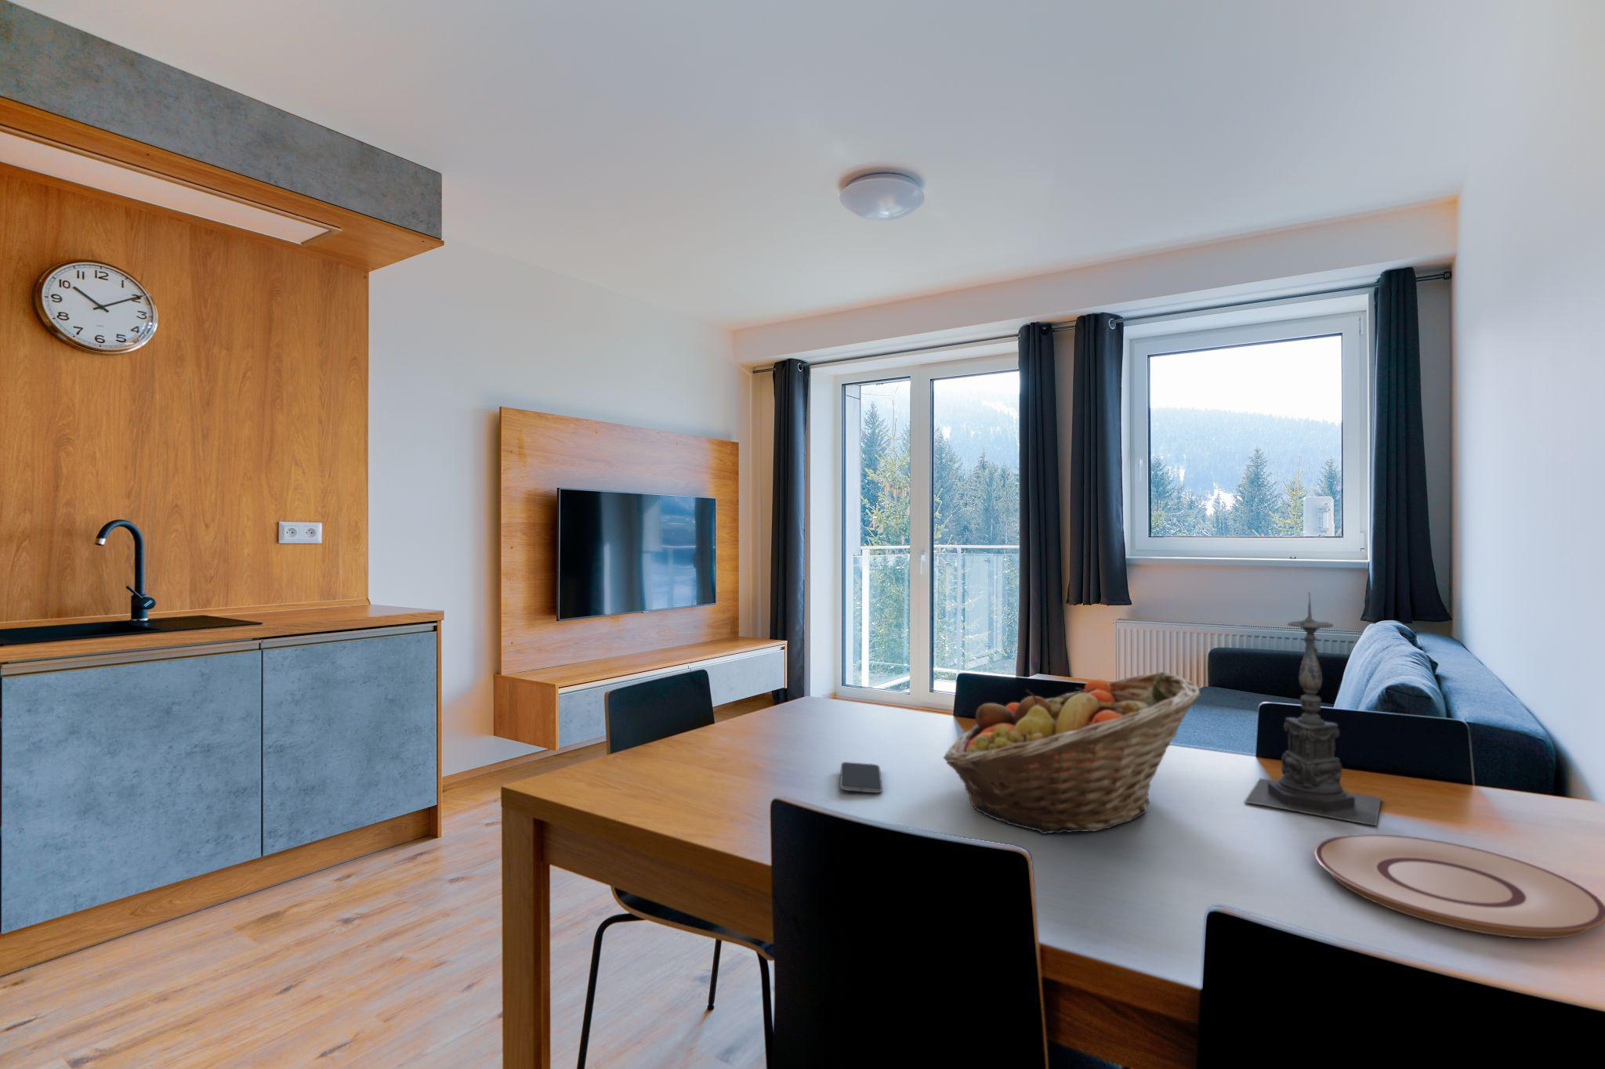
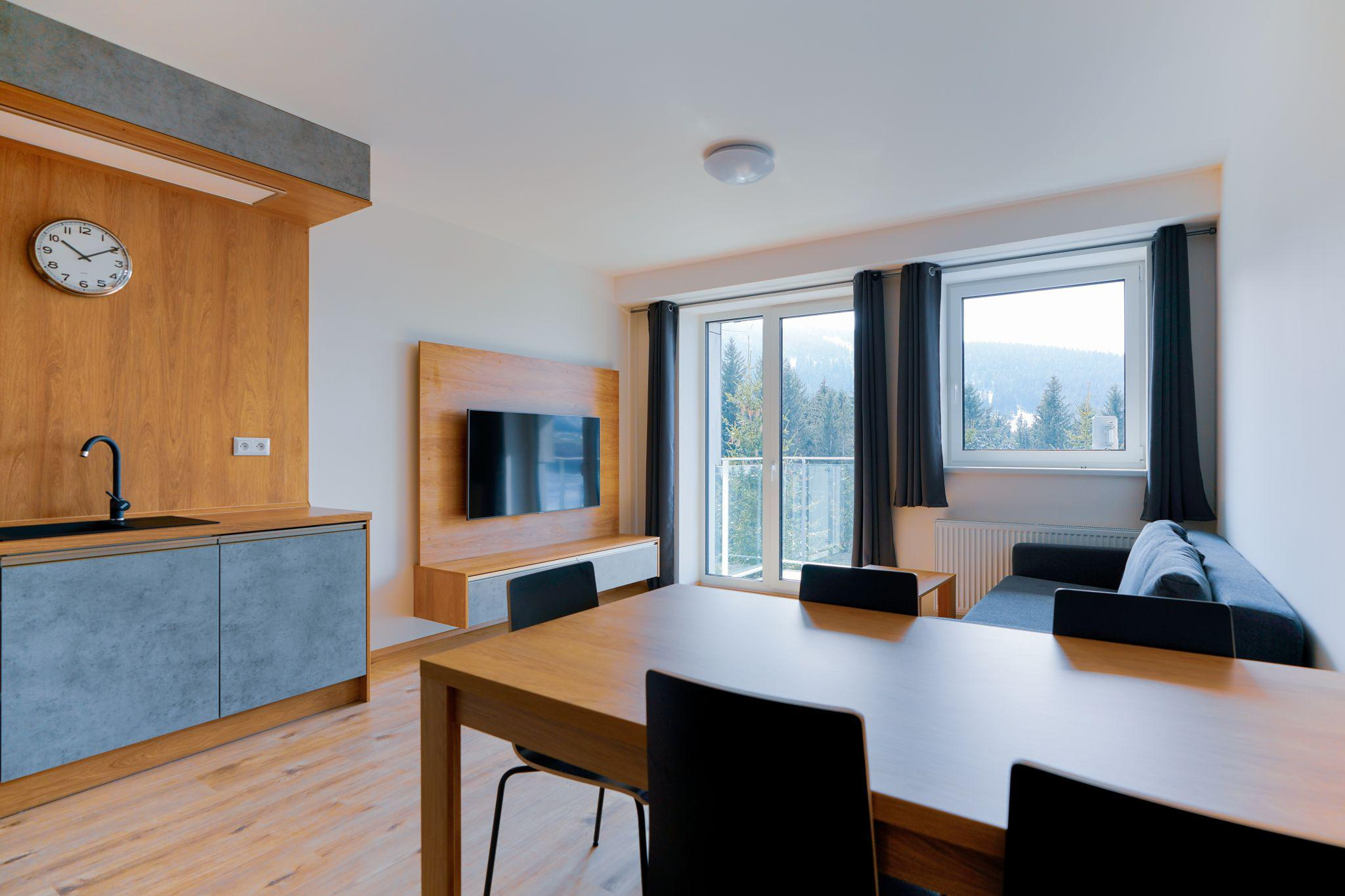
- fruit basket [942,672,1202,835]
- plate [1314,833,1605,940]
- candle holder [1243,592,1382,827]
- smartphone [839,761,883,795]
